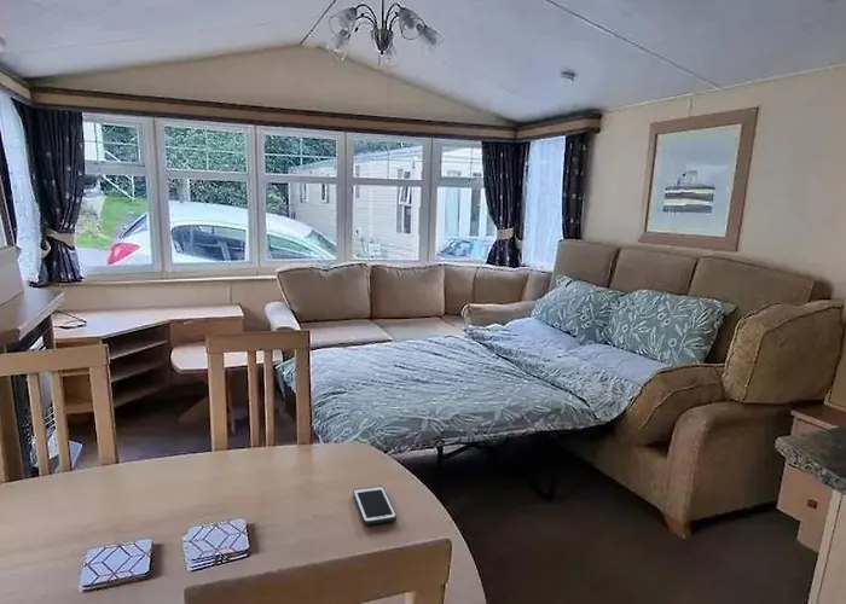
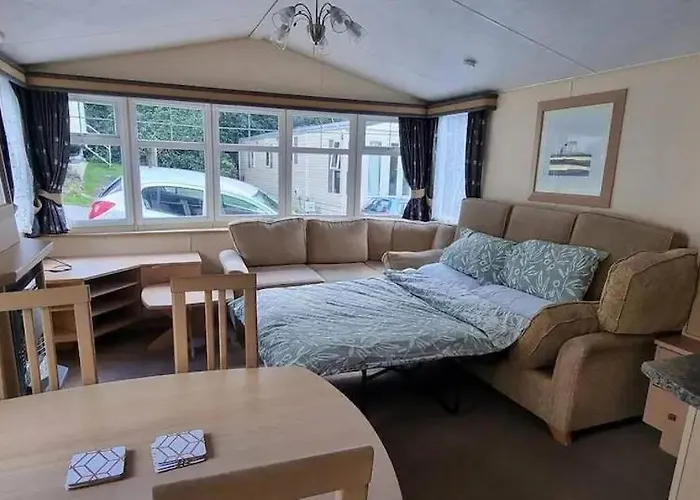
- cell phone [352,484,398,525]
